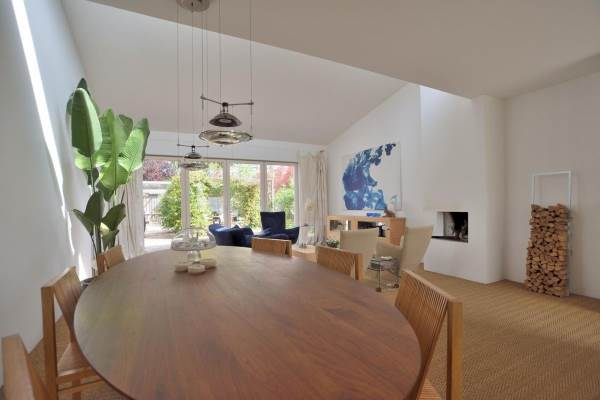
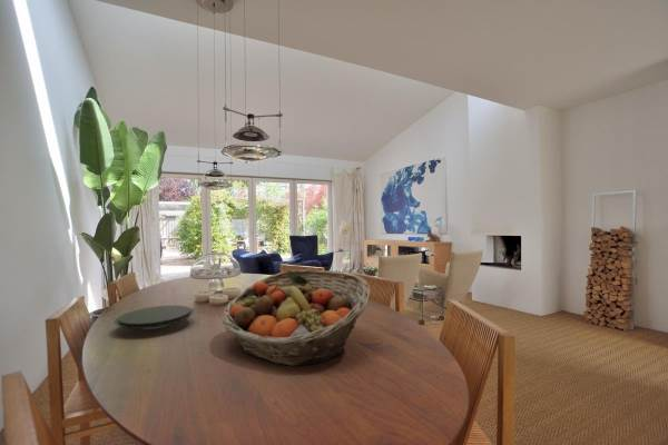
+ fruit basket [222,269,372,367]
+ plate [112,305,196,330]
